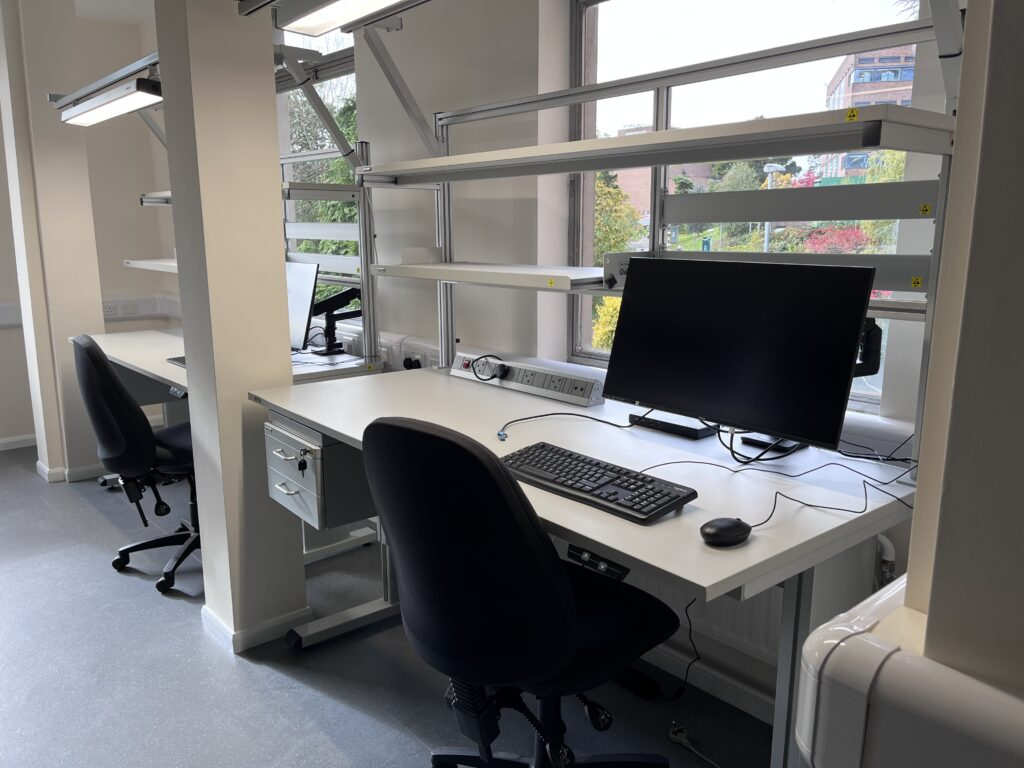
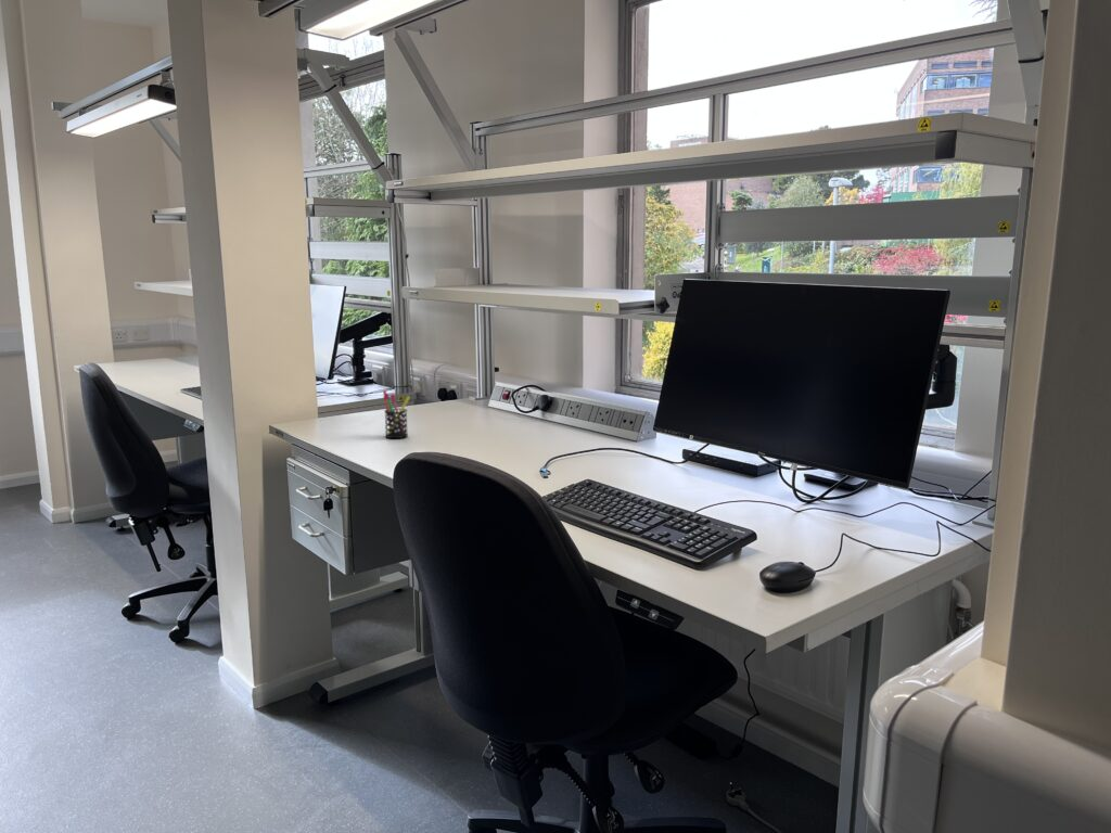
+ pen holder [382,389,411,439]
